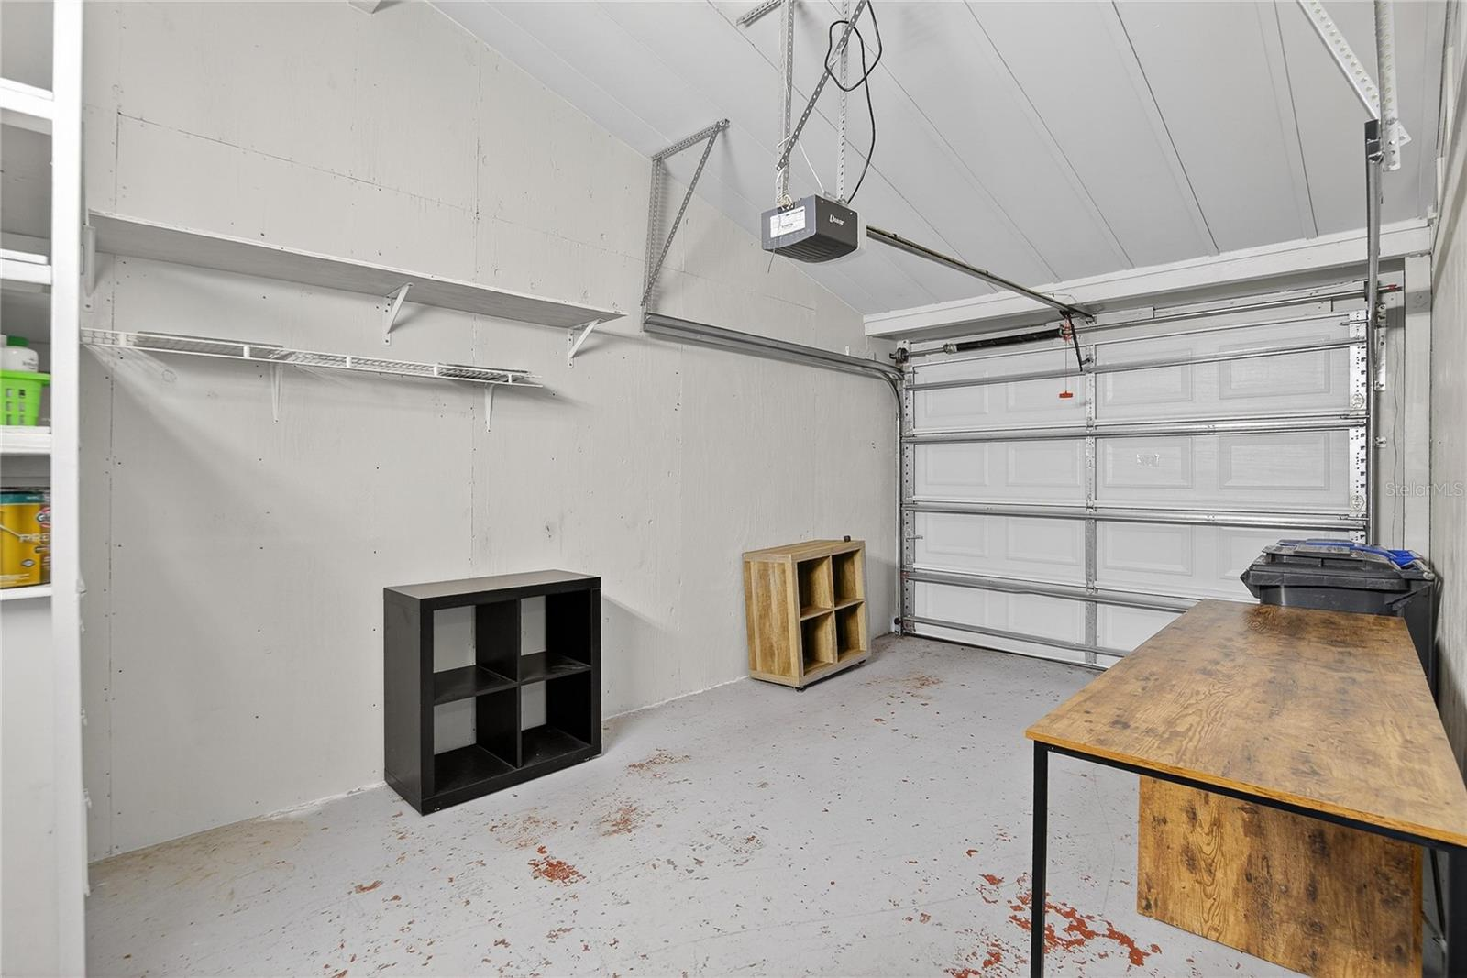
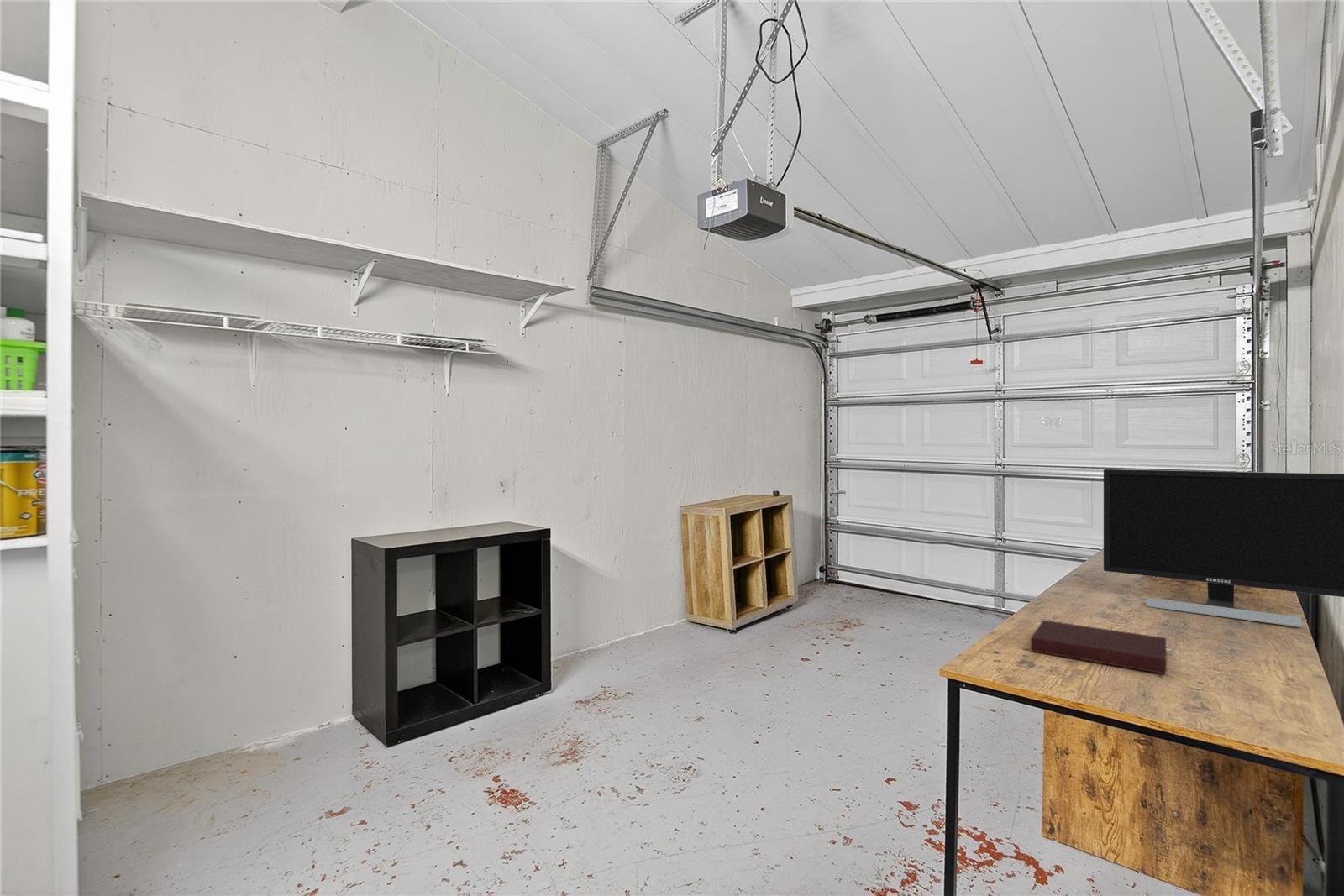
+ monitor [1103,469,1344,628]
+ notebook [1030,619,1167,675]
